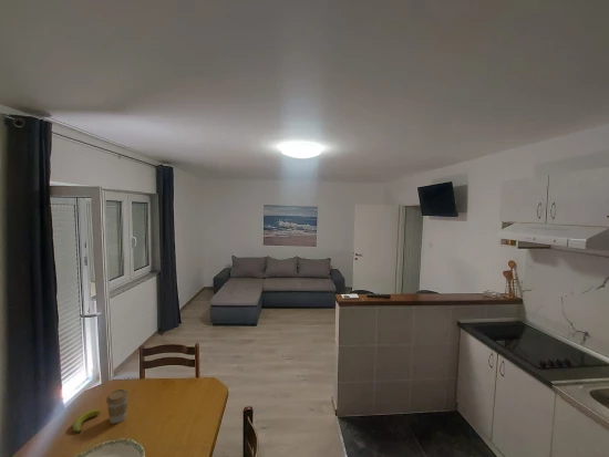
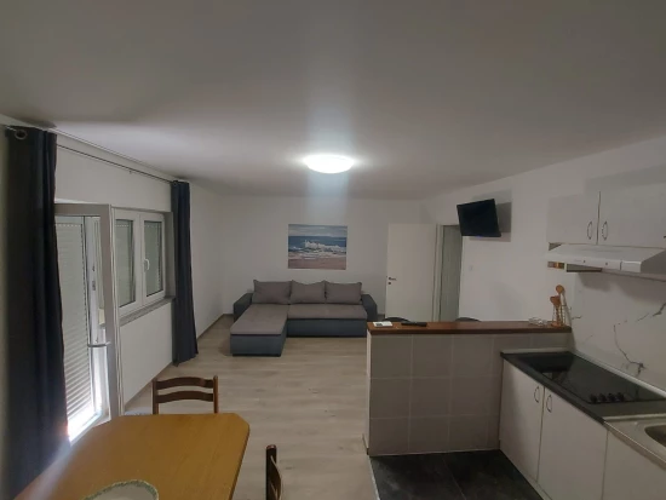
- coffee cup [105,388,130,425]
- banana [71,408,101,434]
